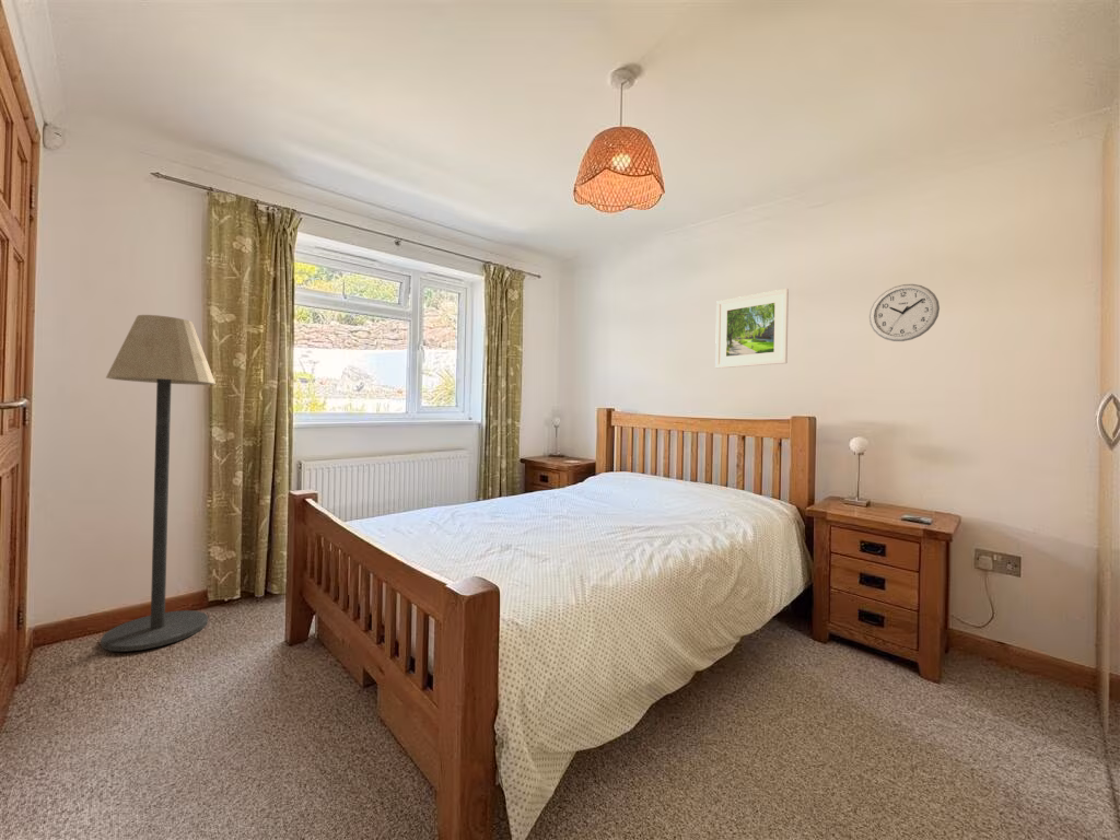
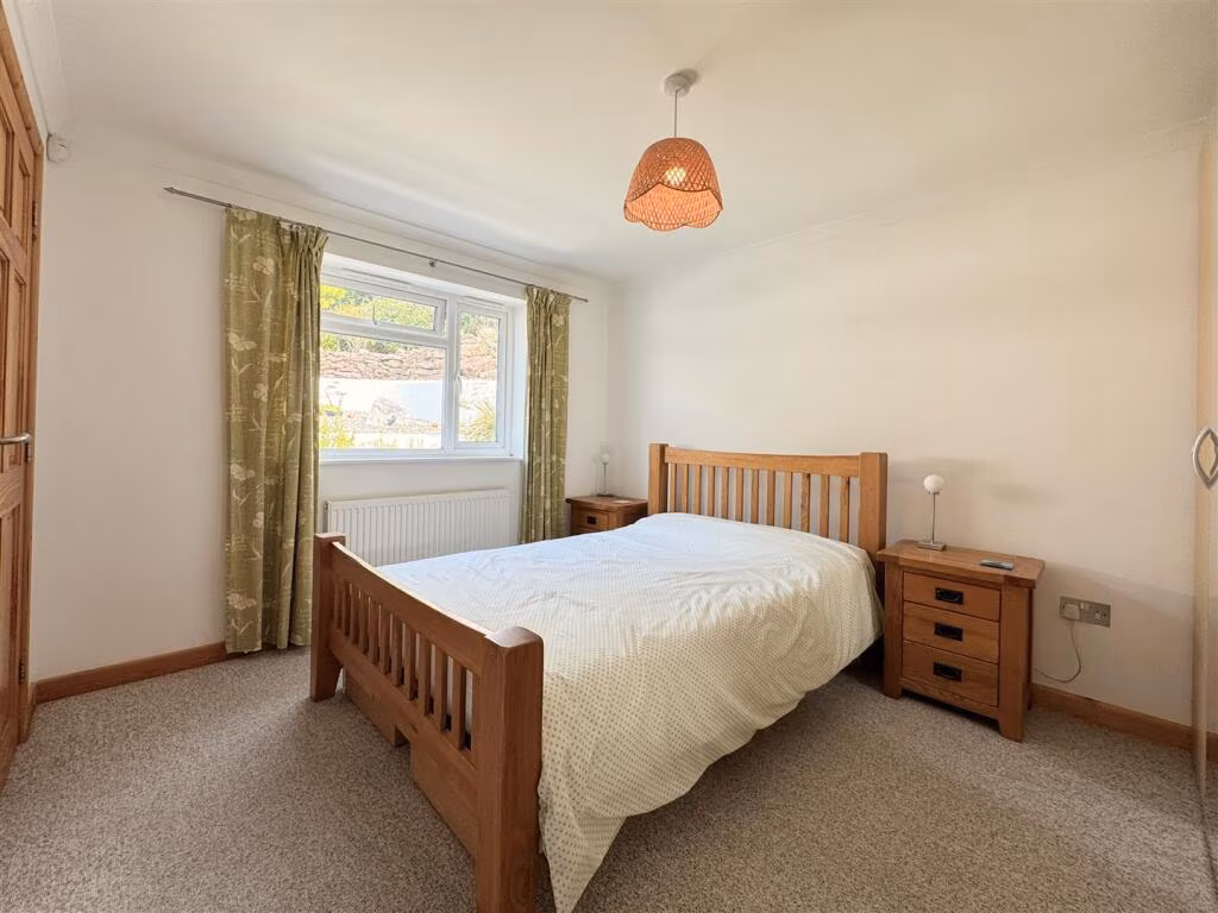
- floor lamp [100,314,217,653]
- wall clock [868,283,941,342]
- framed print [714,288,790,370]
